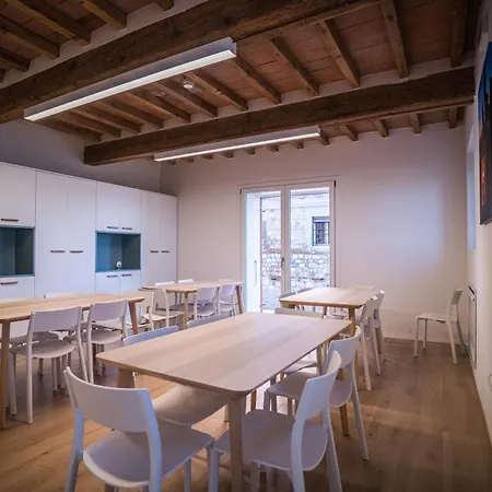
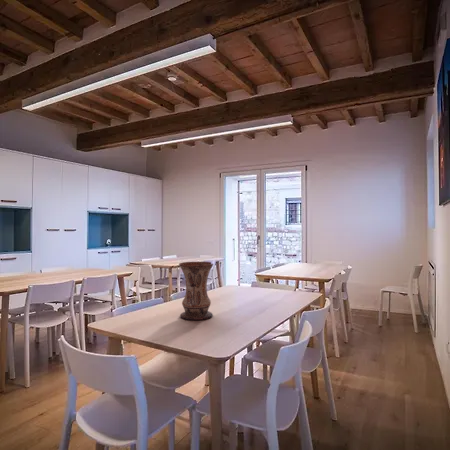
+ vase [178,261,214,321]
